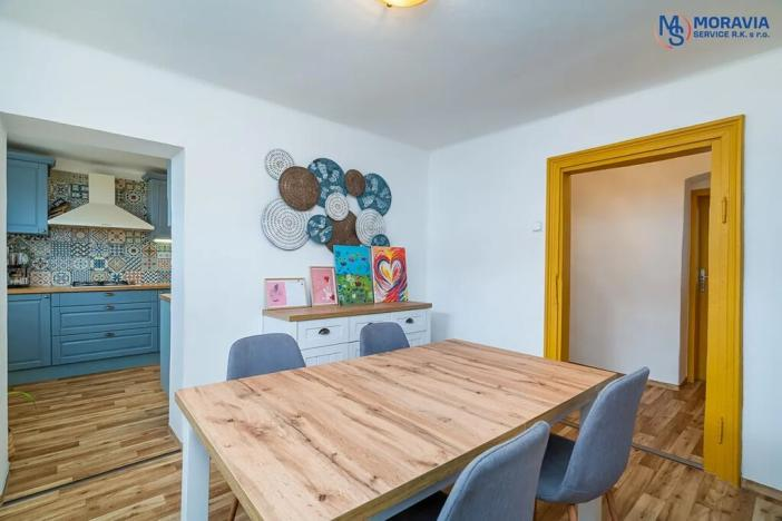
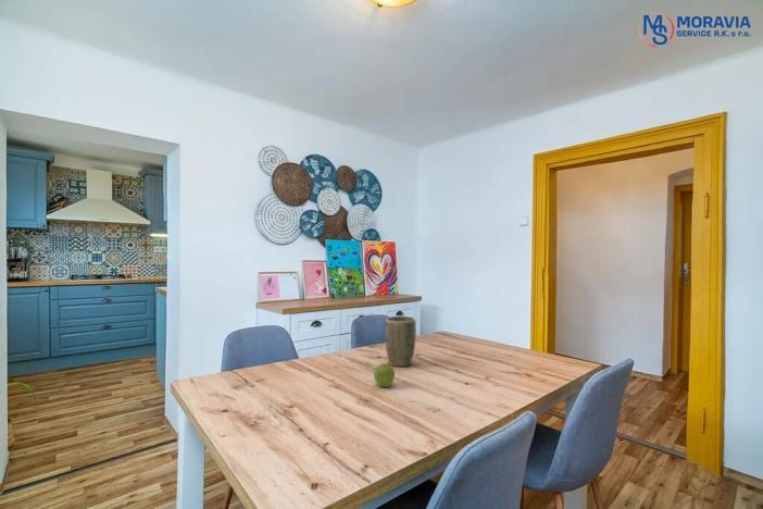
+ fruit [373,362,396,388]
+ plant pot [385,315,417,368]
